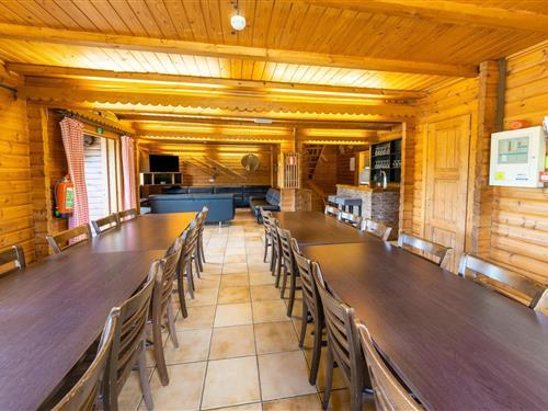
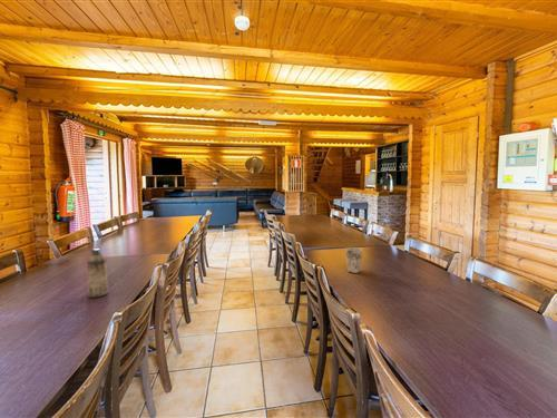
+ cup [344,246,364,274]
+ water bottle [86,247,109,299]
